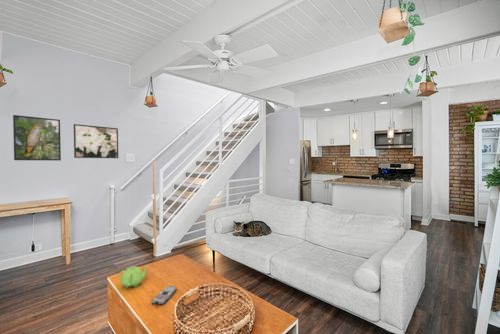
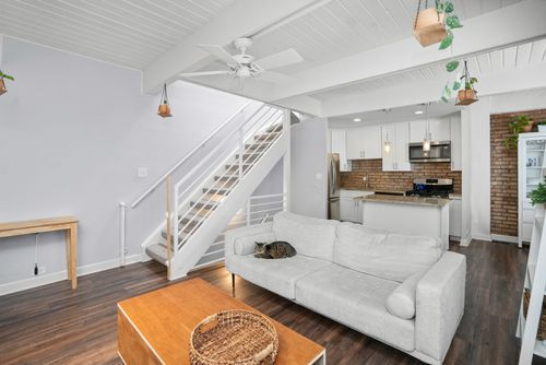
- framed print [12,114,62,161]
- teapot [118,265,150,289]
- remote control [151,285,178,305]
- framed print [73,123,119,159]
